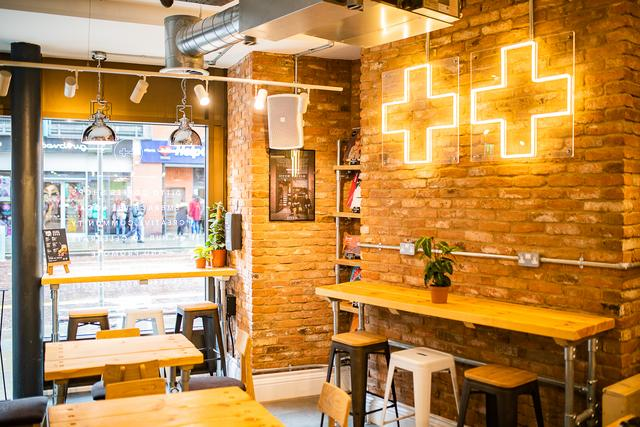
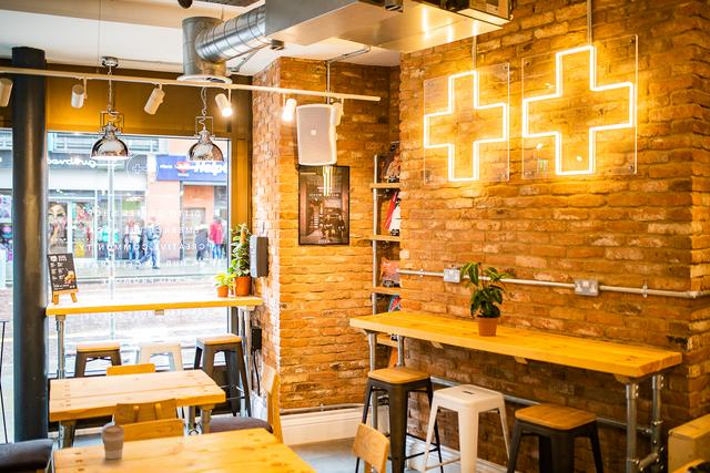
+ coffee cup [101,424,125,460]
